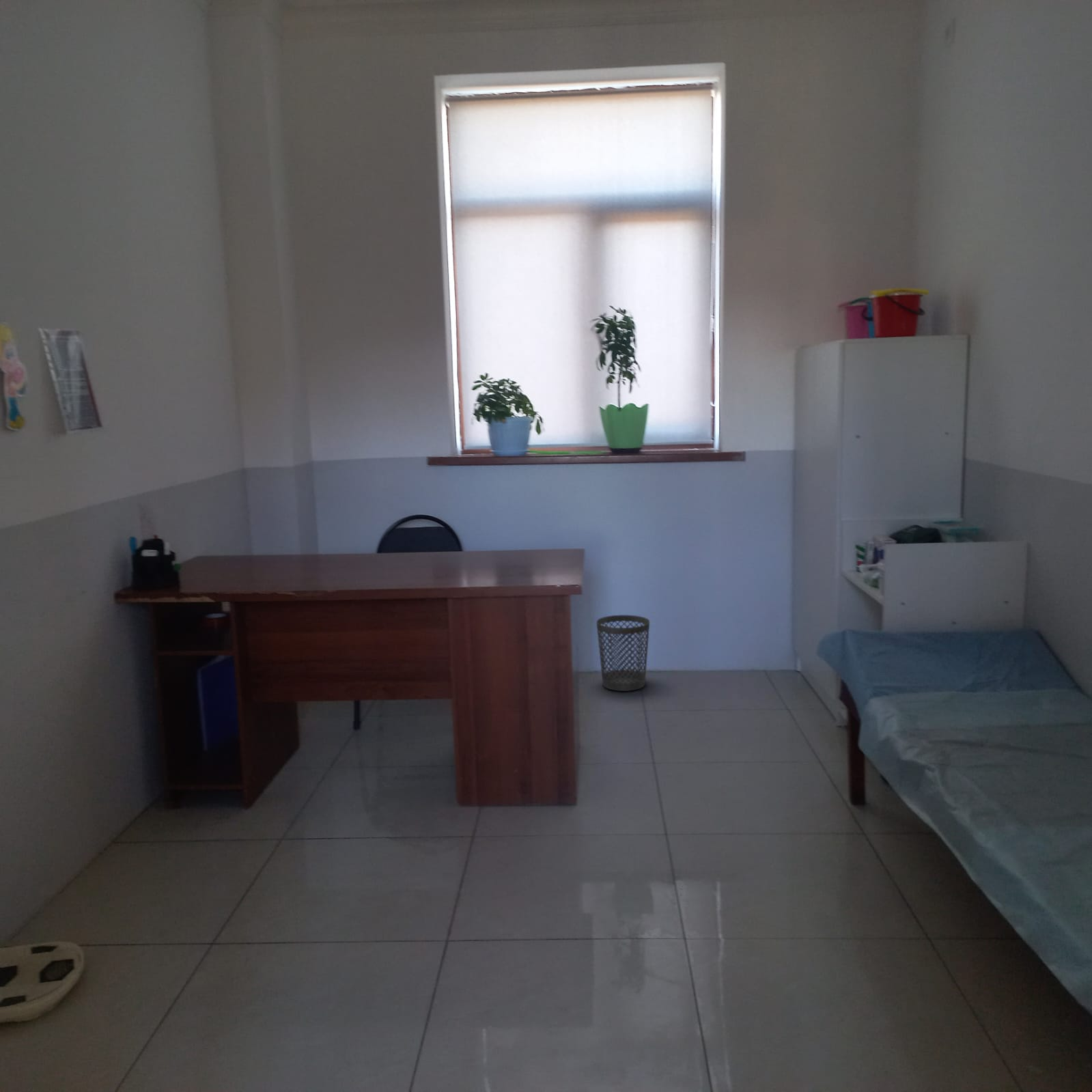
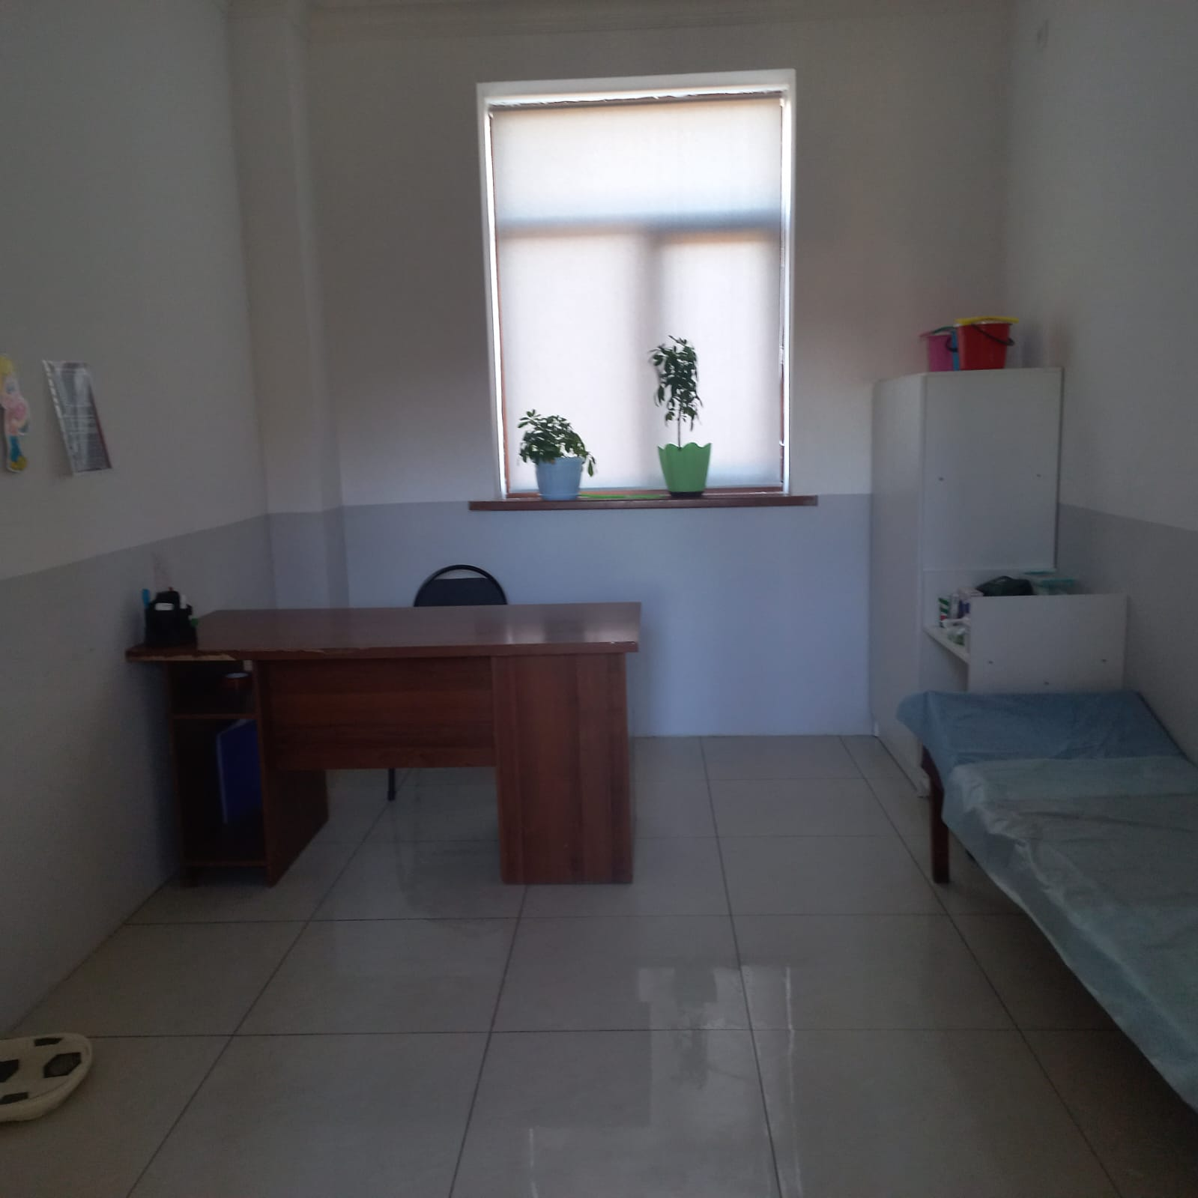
- wastebasket [596,614,650,692]
